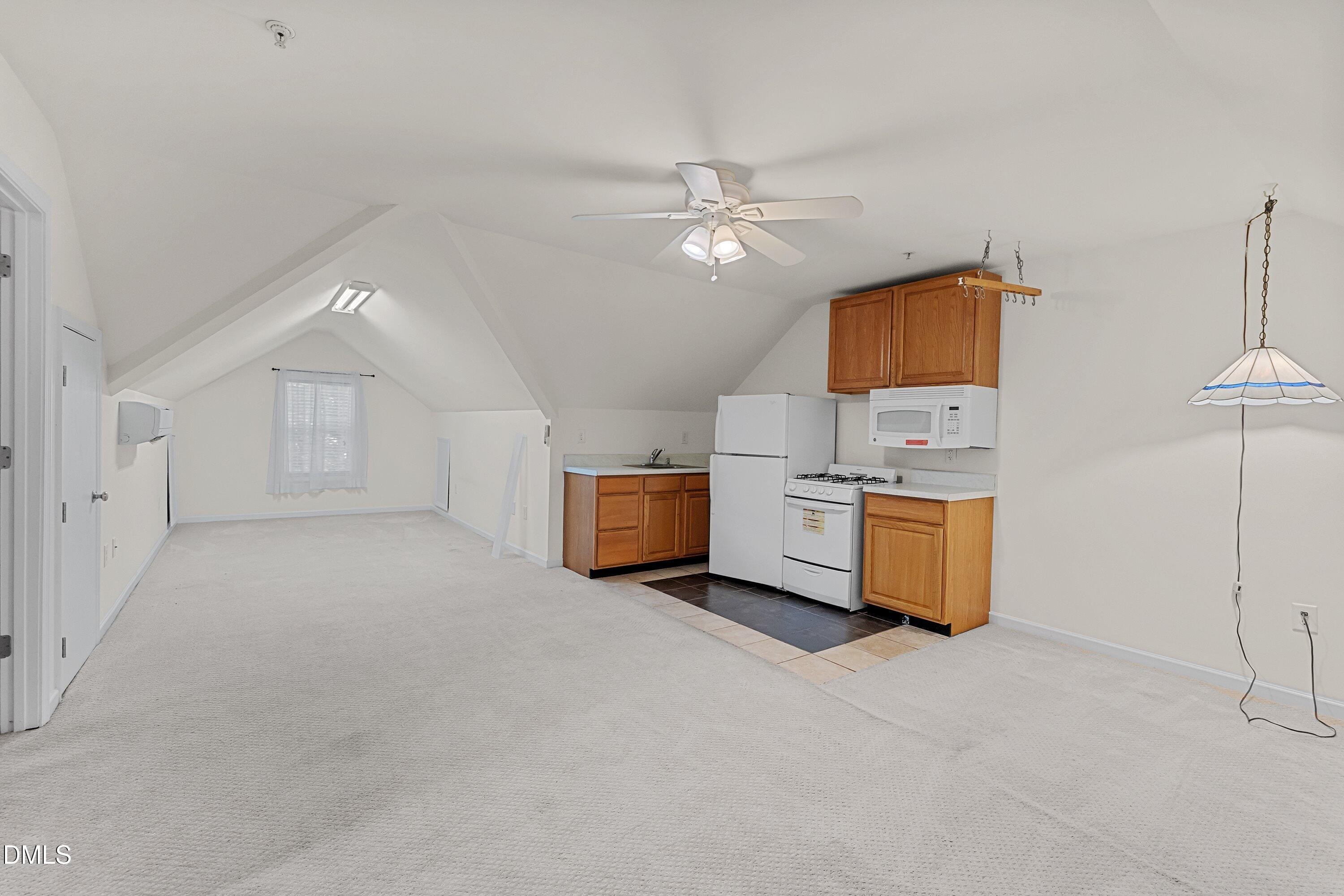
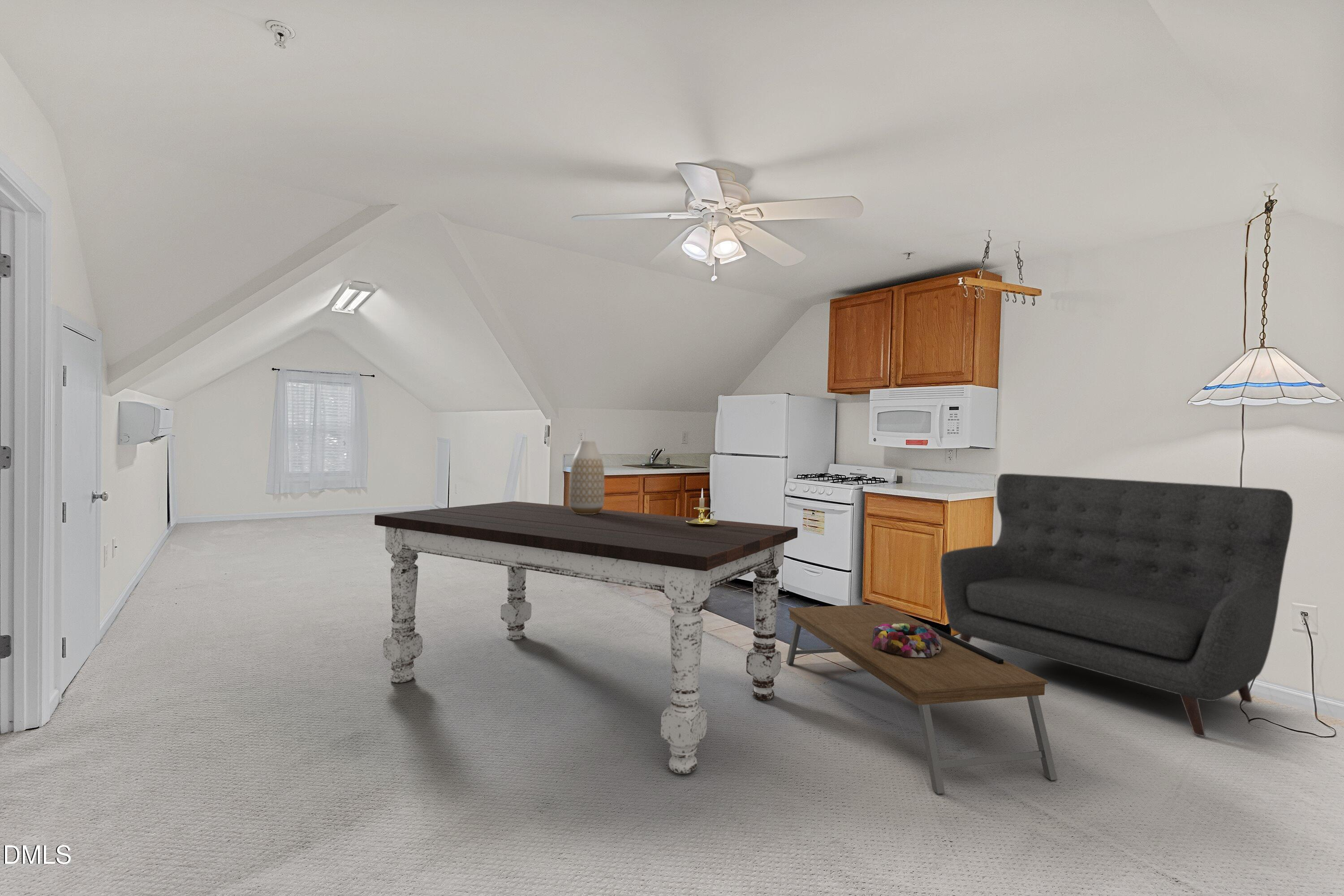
+ sofa [940,473,1293,737]
+ dining table [374,501,798,774]
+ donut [872,623,943,657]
+ candle holder [686,488,717,527]
+ coffee table [786,604,1058,794]
+ vase [569,440,605,514]
